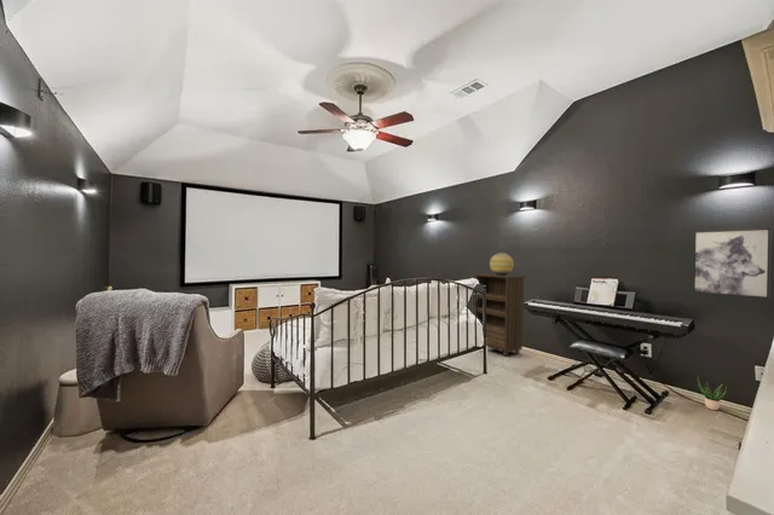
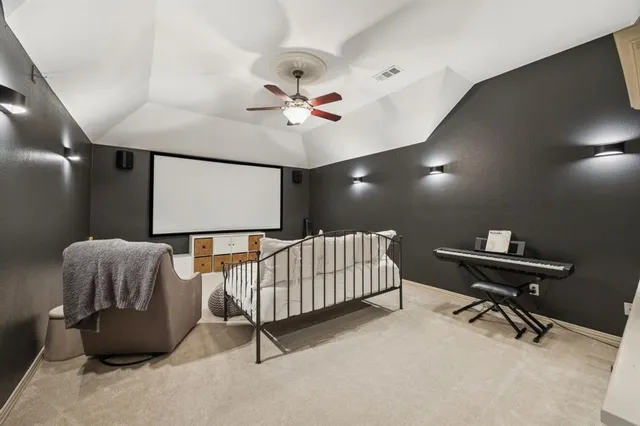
- wall art [692,227,773,300]
- decorative globe [489,251,515,276]
- potted plant [697,375,728,411]
- bookshelf [473,273,526,357]
